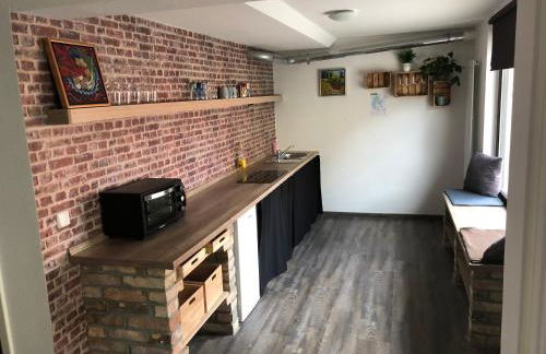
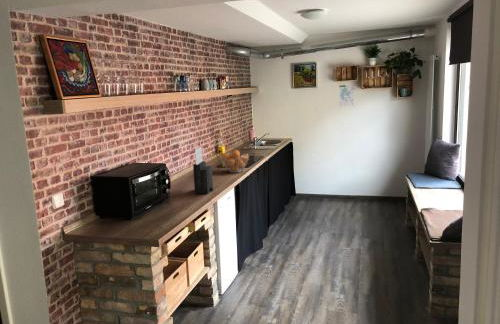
+ fruit basket [220,149,250,173]
+ knife block [192,146,214,195]
